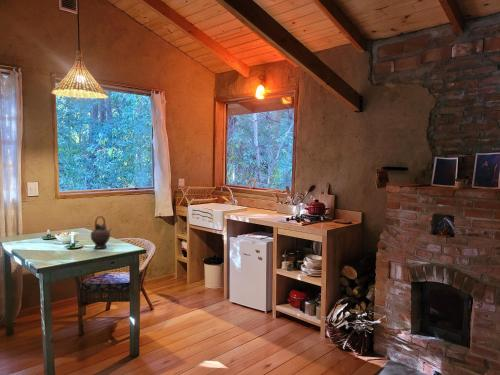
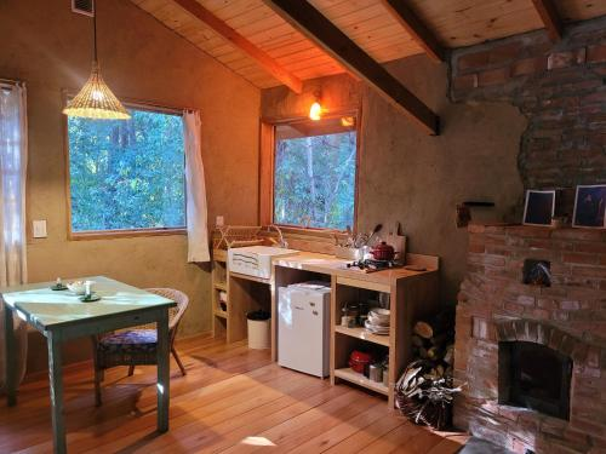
- teapot [90,215,113,250]
